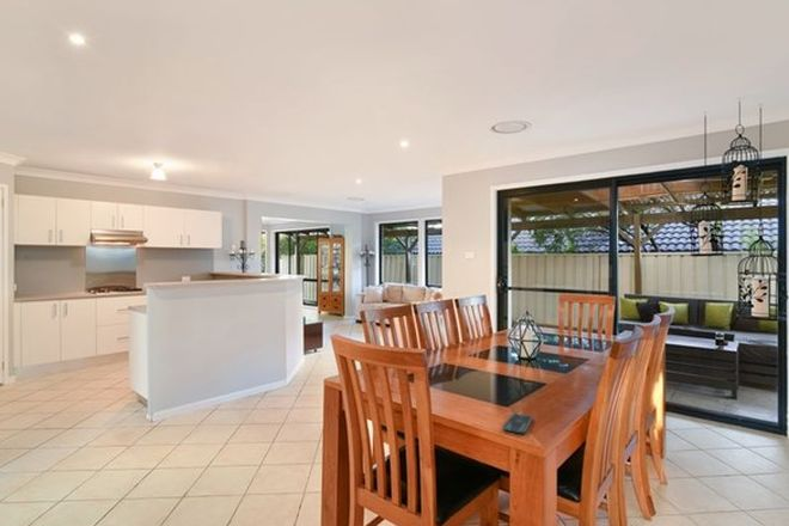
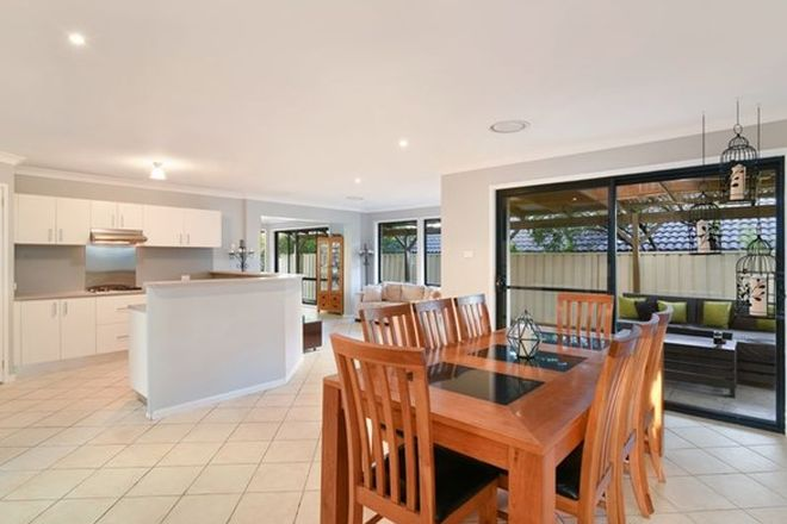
- smartphone [502,412,534,435]
